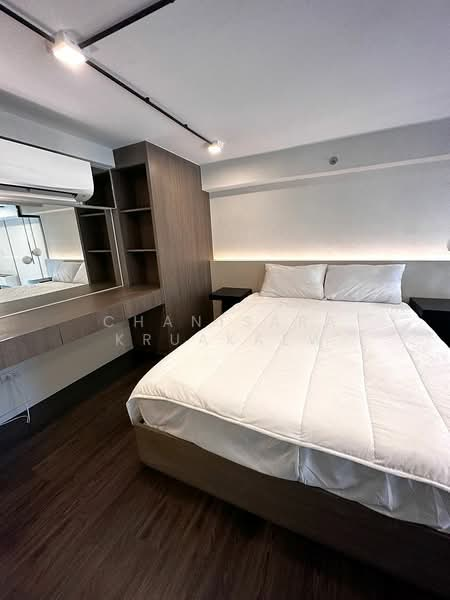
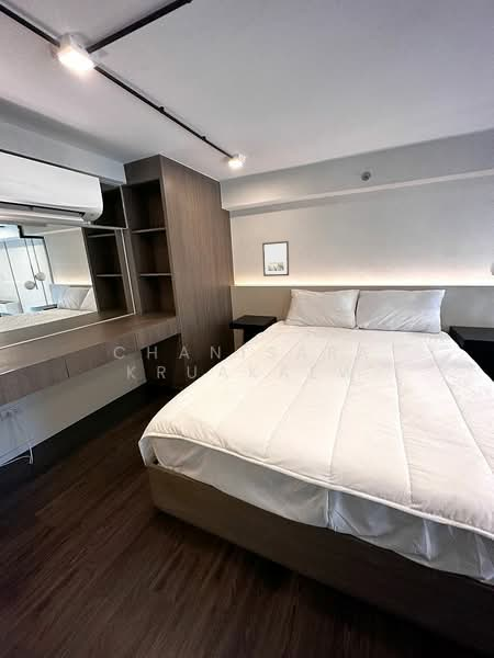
+ wall art [261,240,290,277]
